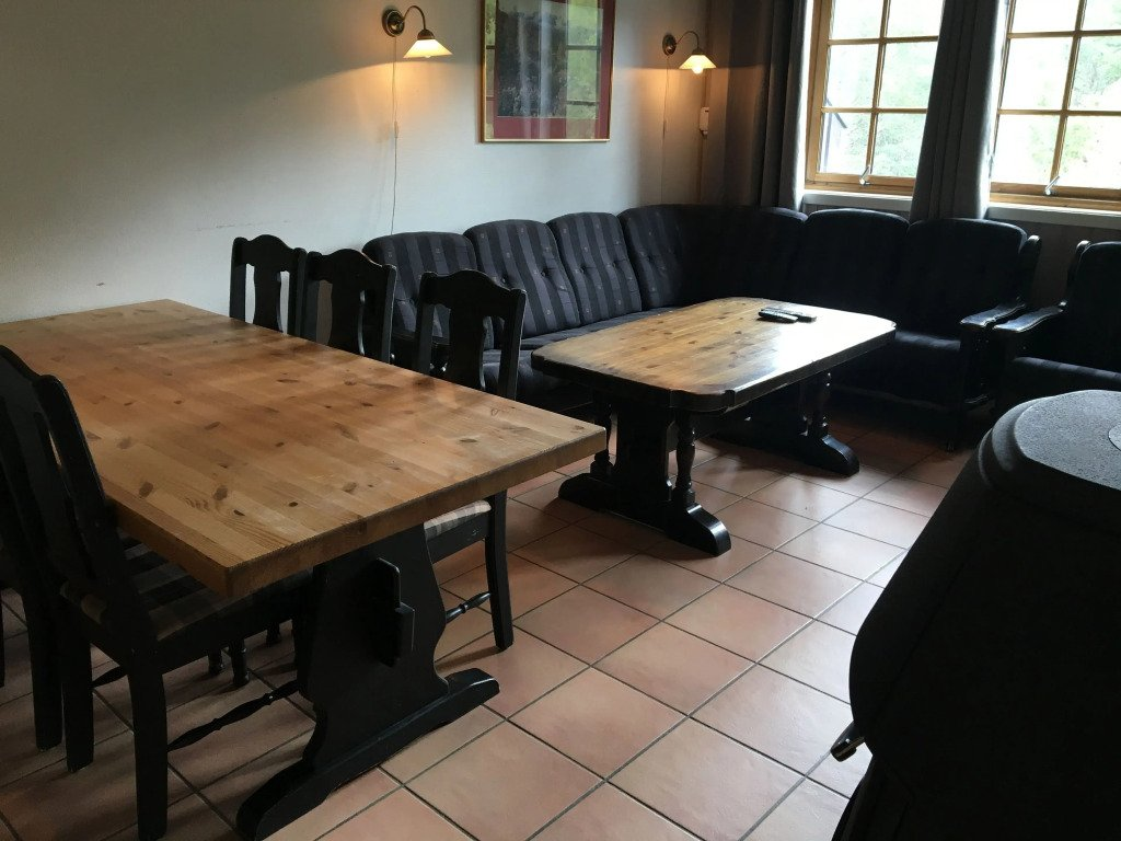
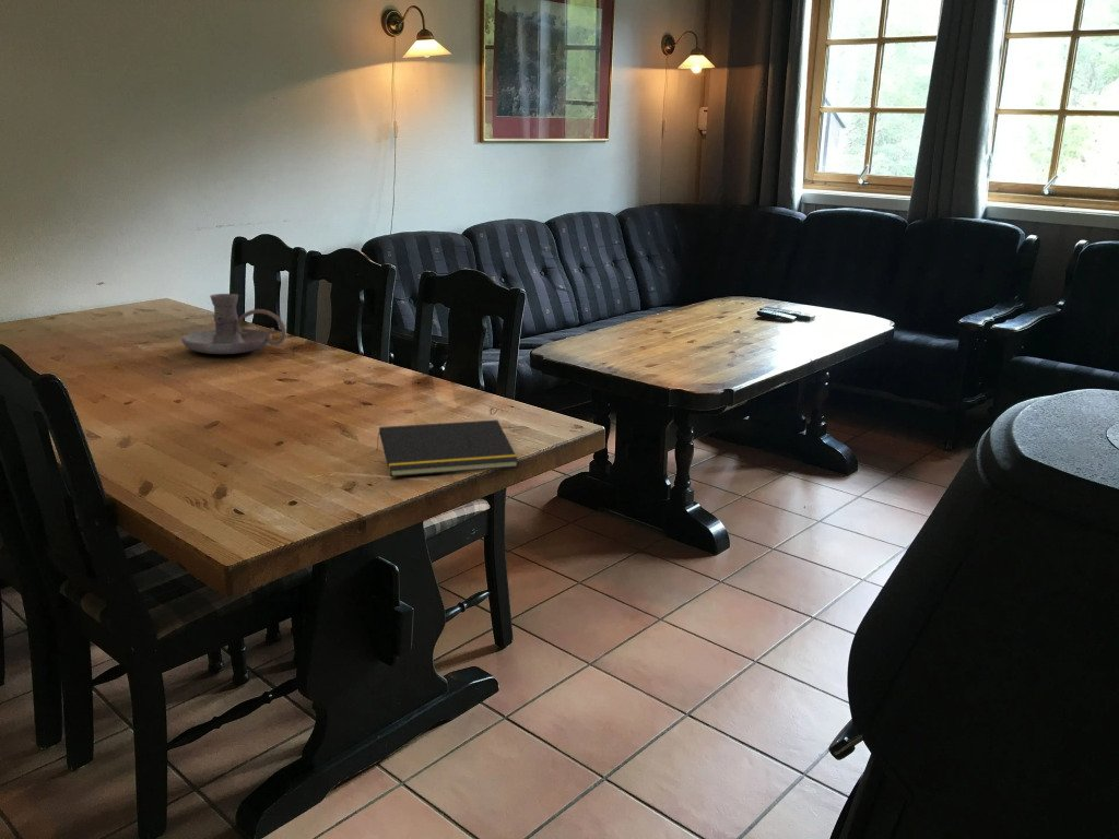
+ candle holder [180,293,286,355]
+ notepad [376,420,519,477]
